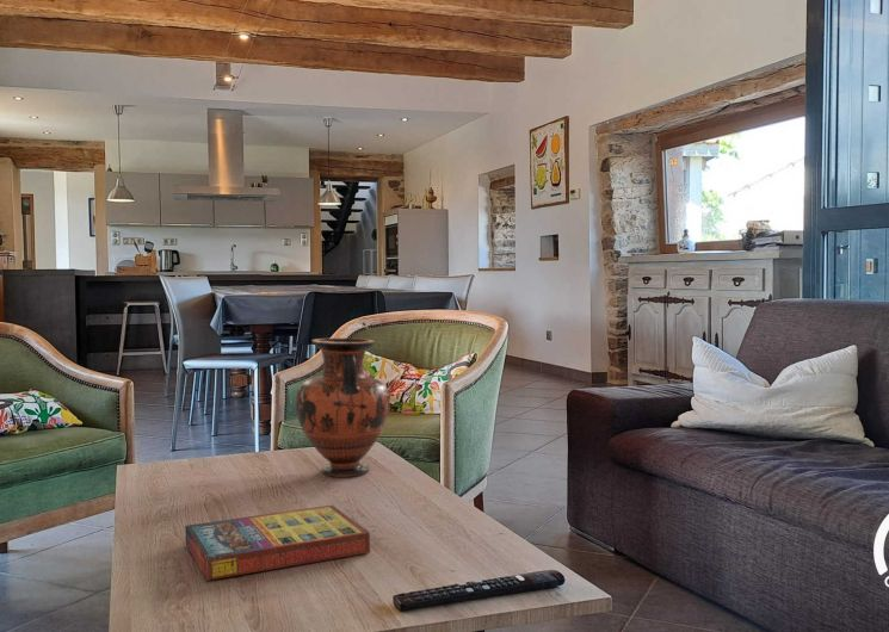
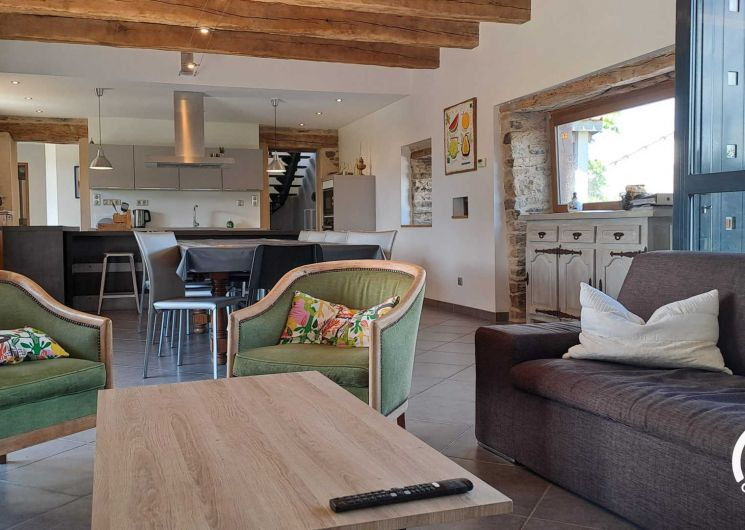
- game compilation box [184,504,371,582]
- vase [295,337,391,478]
